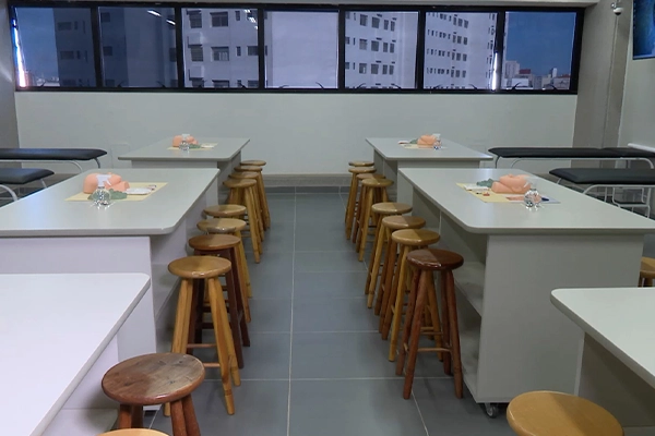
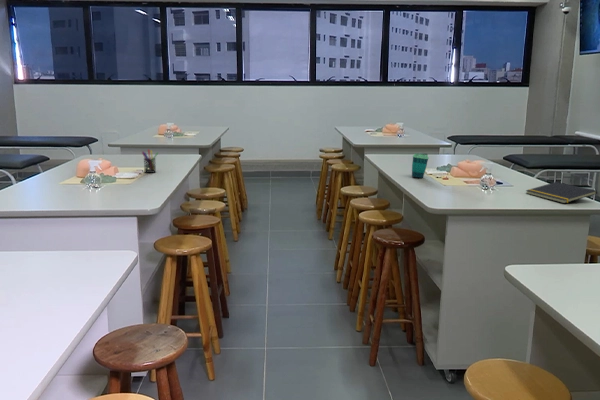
+ pen holder [141,148,159,174]
+ notepad [525,181,598,204]
+ cup [411,152,430,179]
